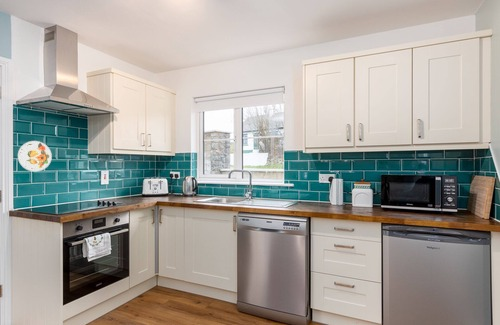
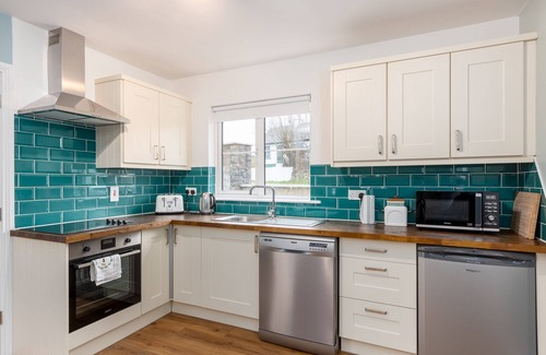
- decorative plate [17,140,53,172]
